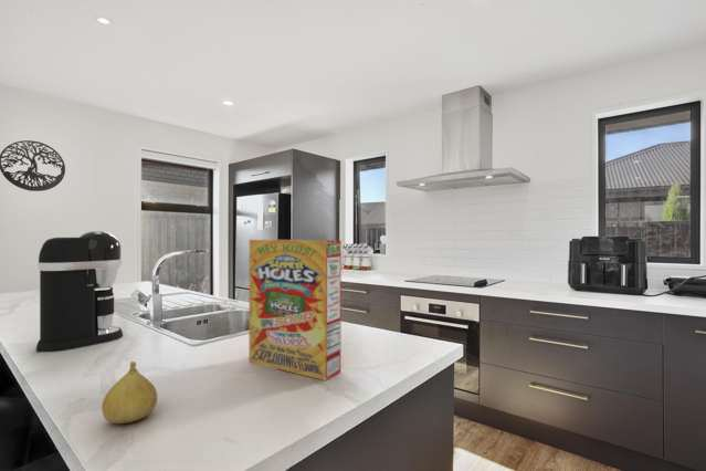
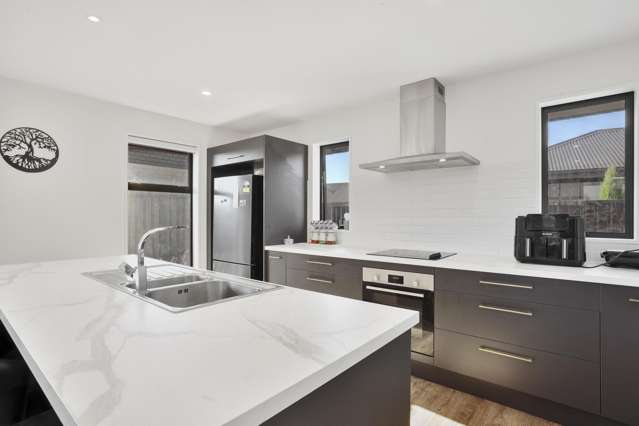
- coffee maker [35,231,124,353]
- cereal box [249,239,343,381]
- fruit [101,360,158,425]
